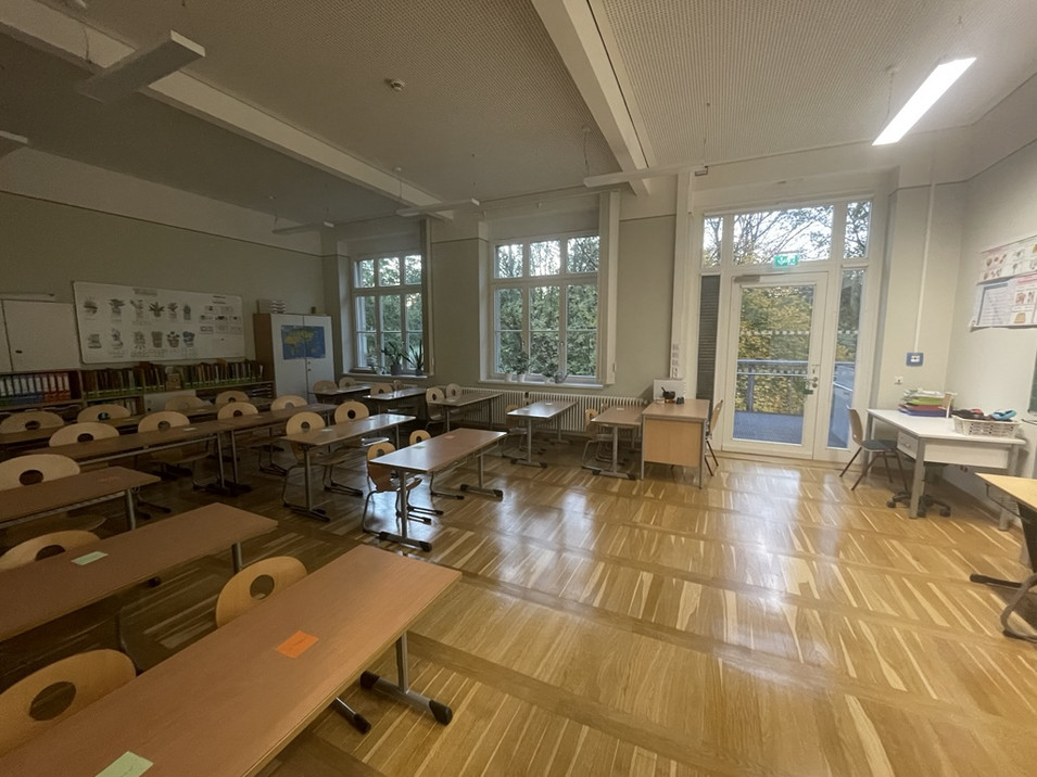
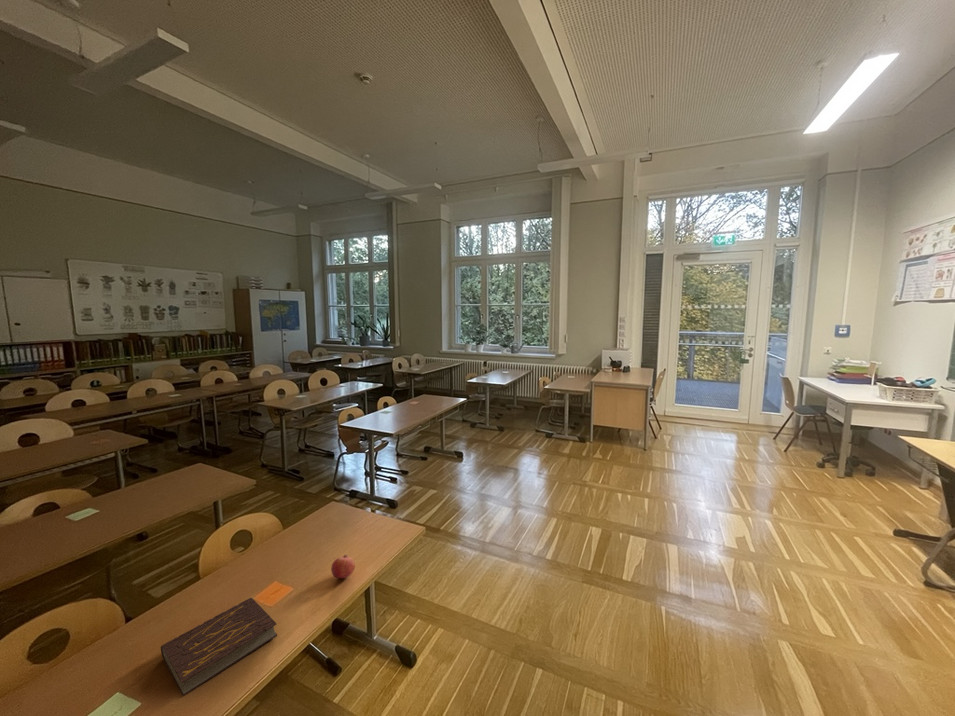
+ pomegranate [330,554,356,579]
+ book [160,597,278,697]
